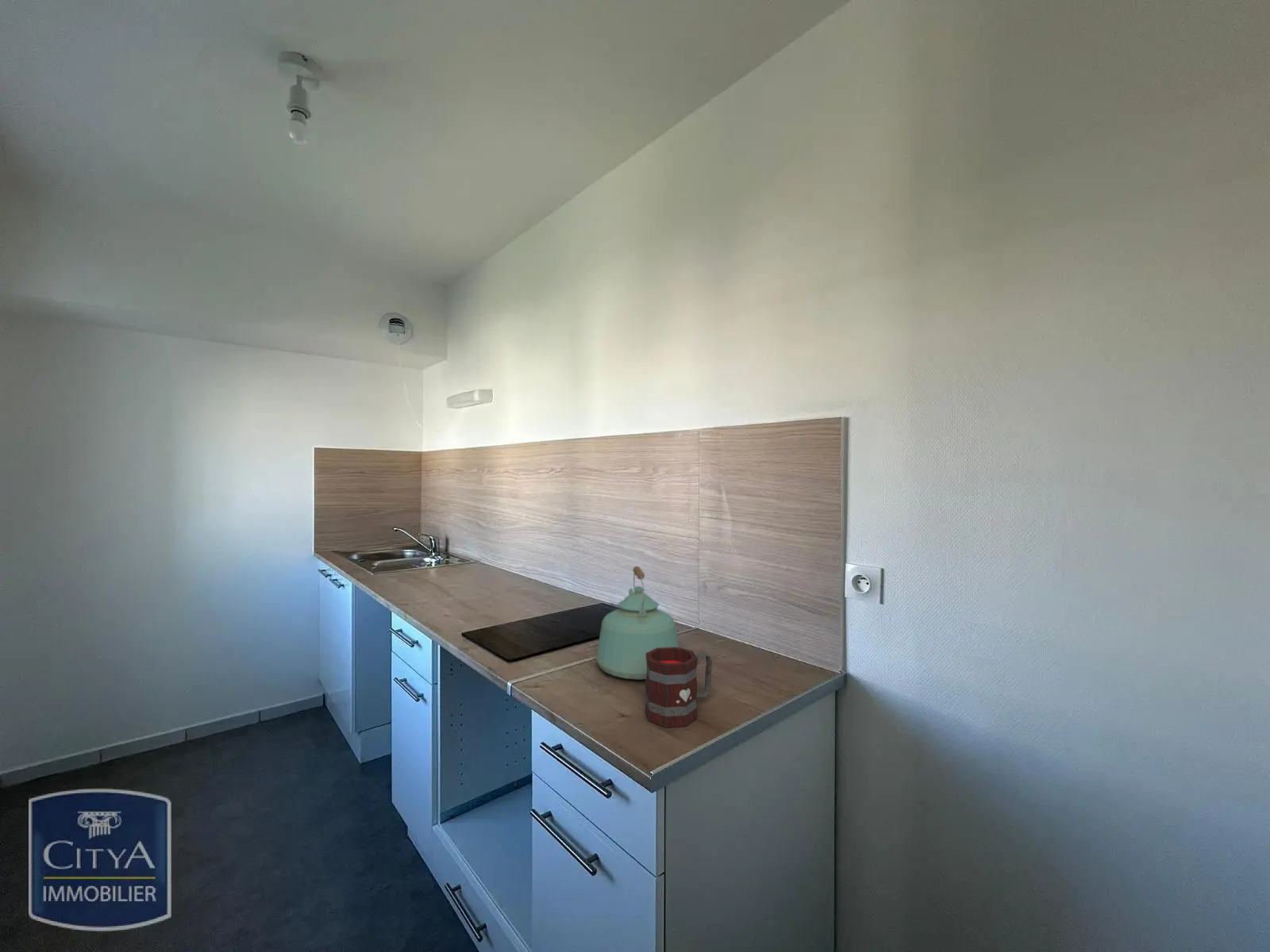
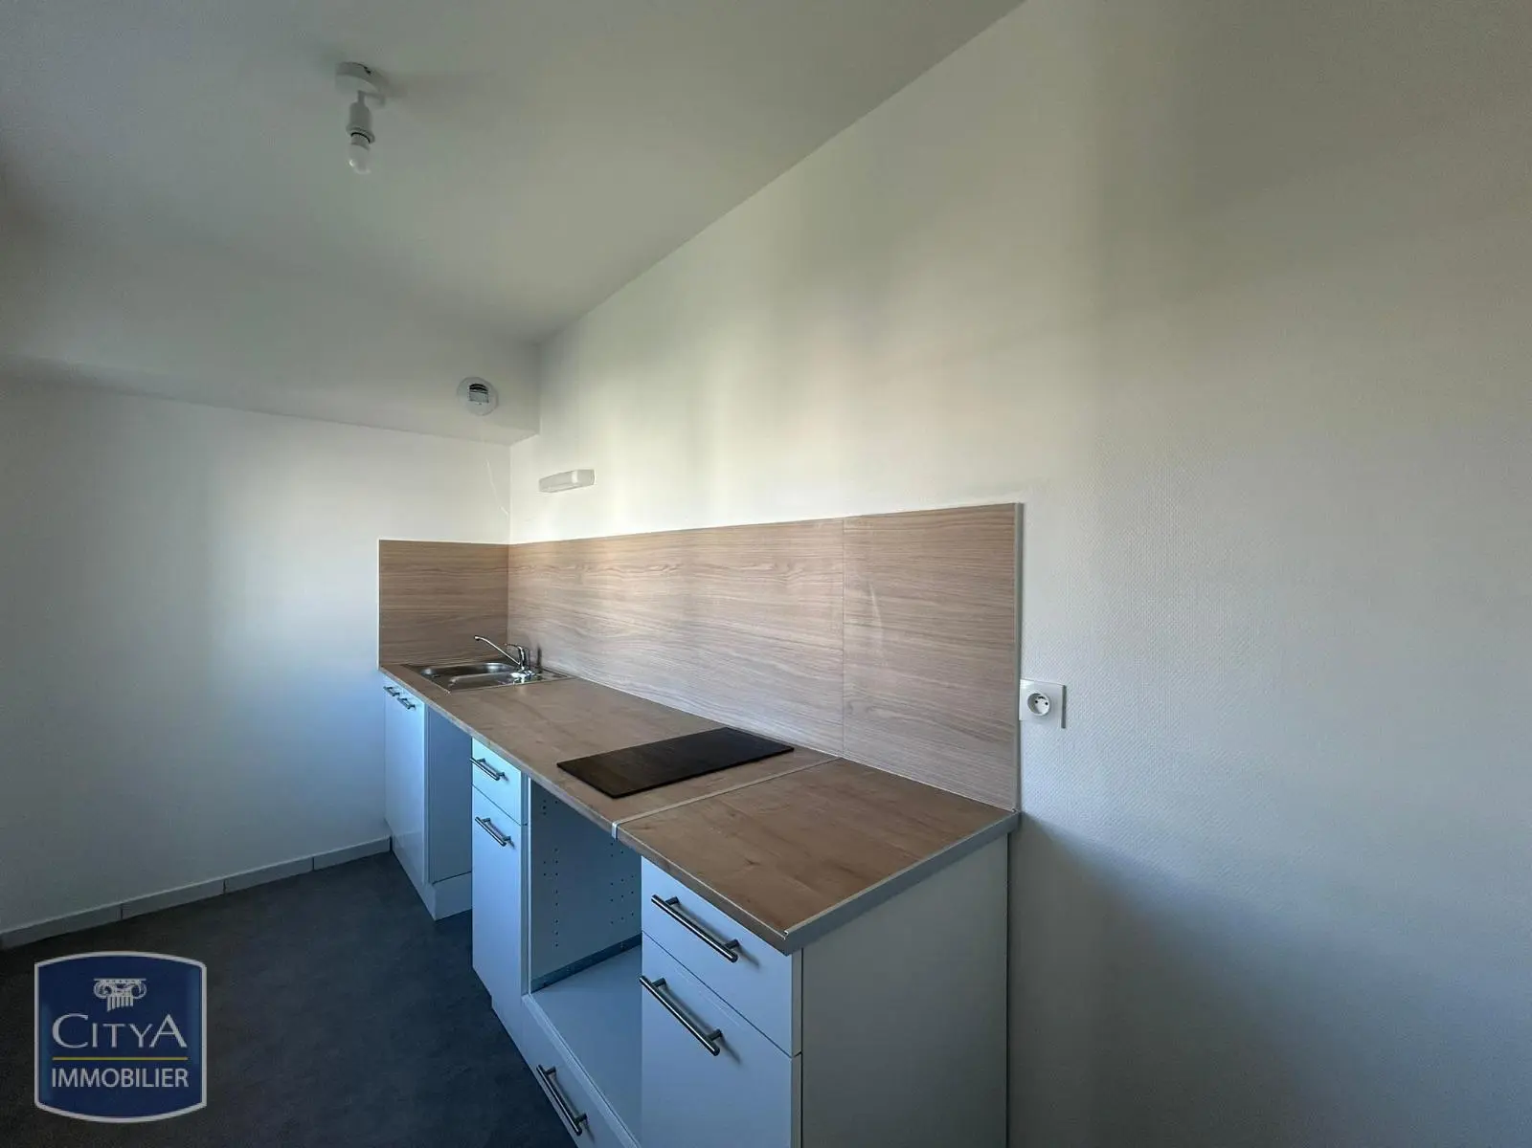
- kettle [595,565,679,681]
- mug [645,647,713,728]
